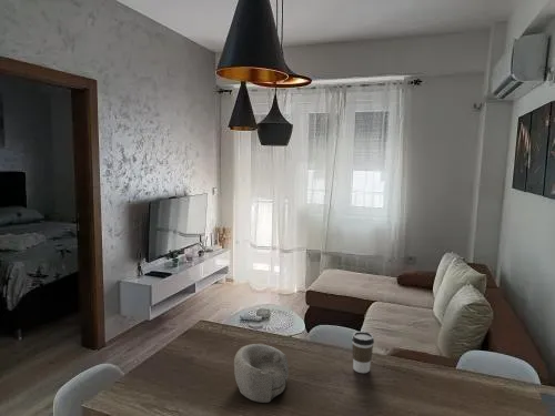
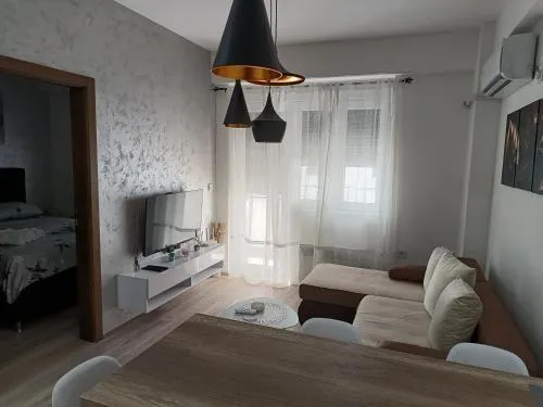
- coffee cup [351,331,375,374]
- decorative bowl [233,343,290,404]
